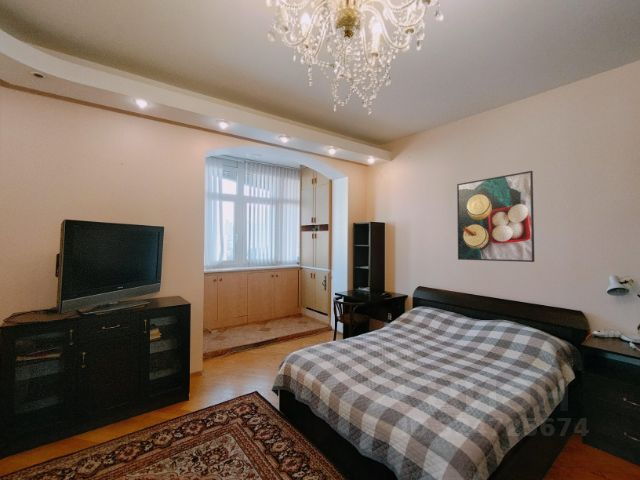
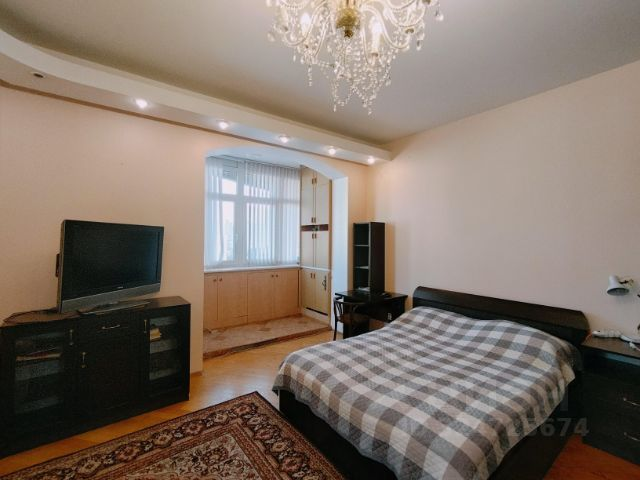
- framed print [456,170,535,263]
